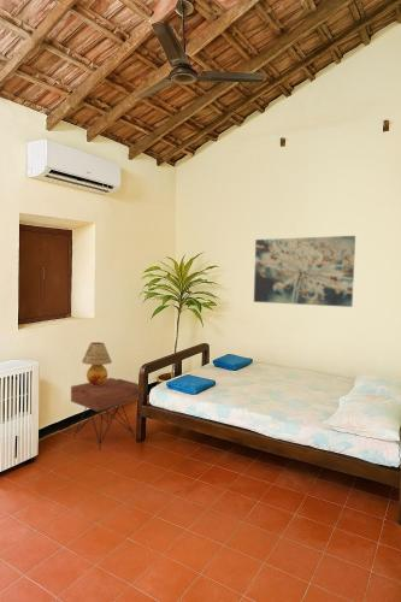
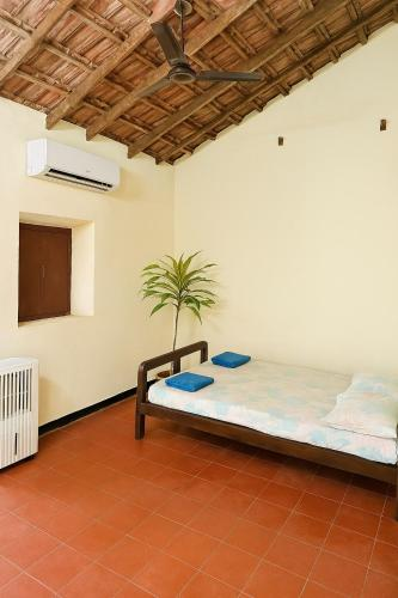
- table lamp [81,341,113,385]
- nightstand [70,377,140,452]
- wall art [253,235,356,308]
